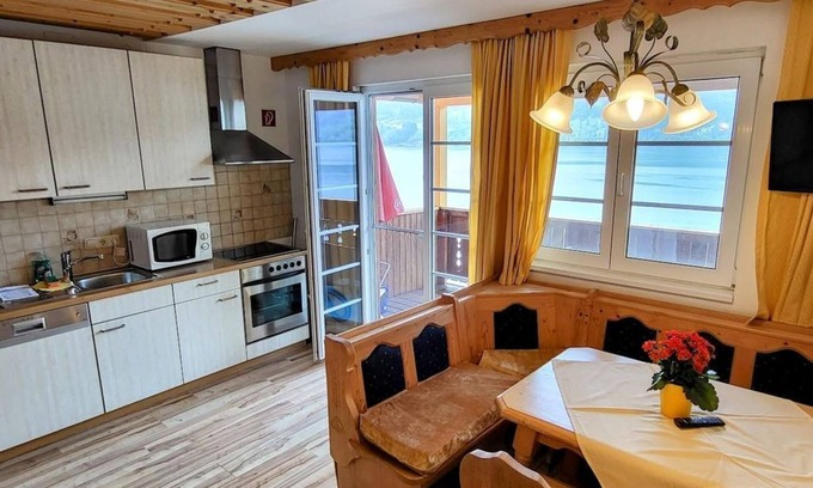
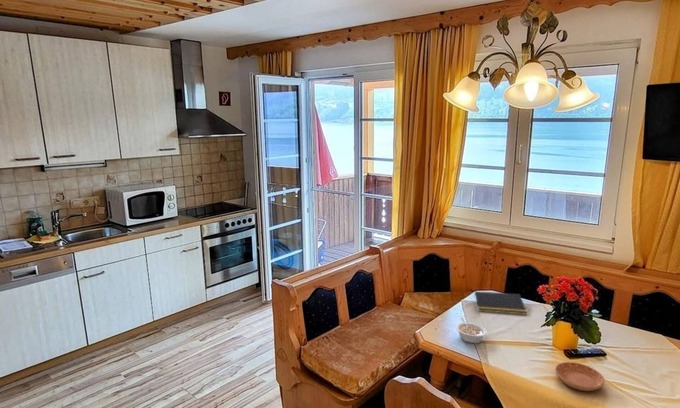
+ saucer [554,361,606,392]
+ legume [455,317,488,345]
+ notepad [473,291,528,316]
